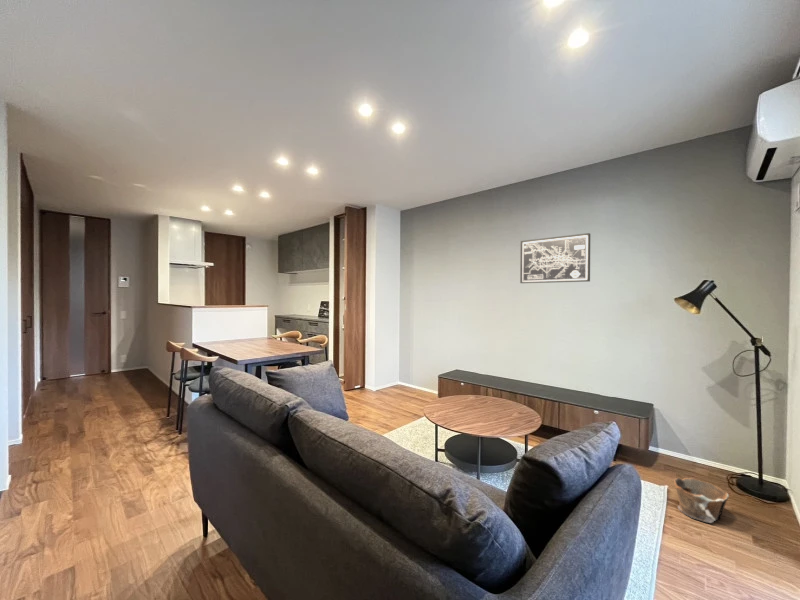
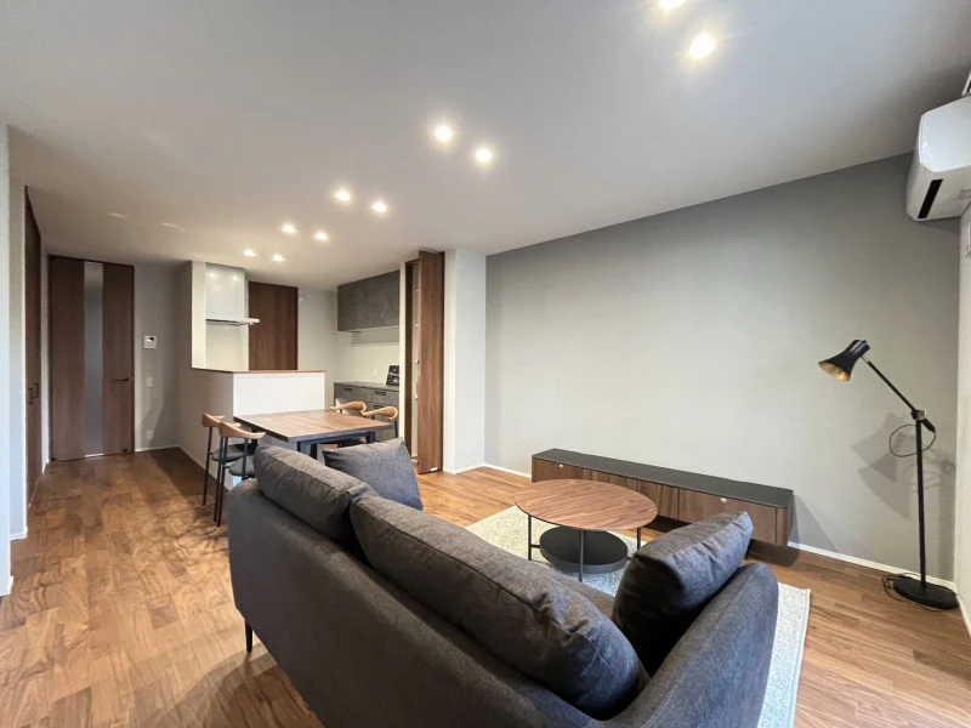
- clay pot [673,477,730,524]
- wall art [519,232,591,284]
